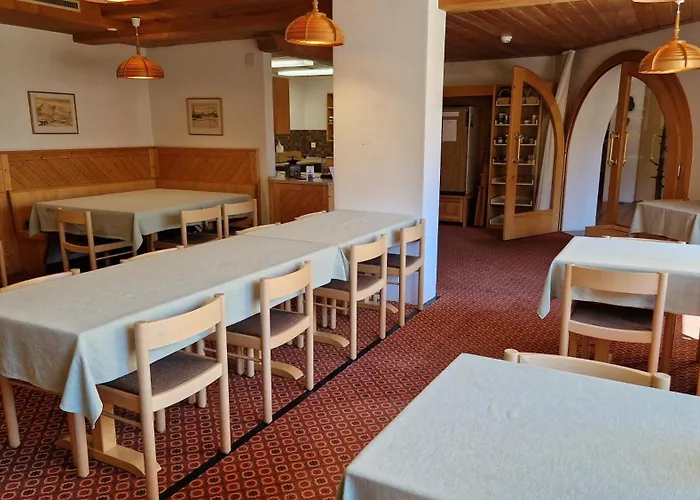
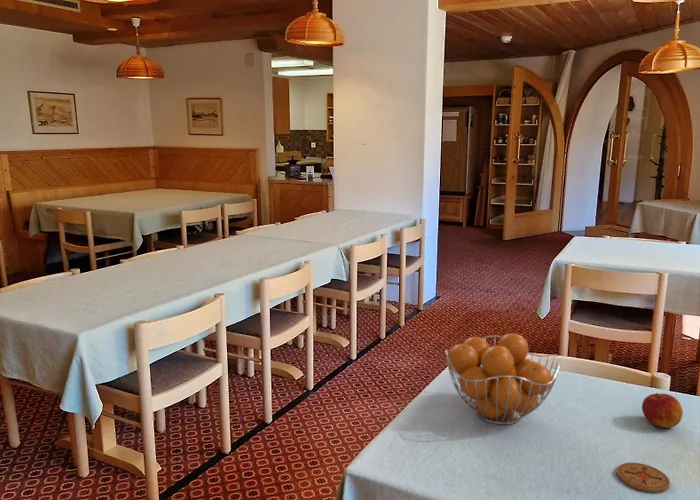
+ coaster [616,462,671,493]
+ fruit basket [445,332,561,426]
+ apple [641,392,684,429]
